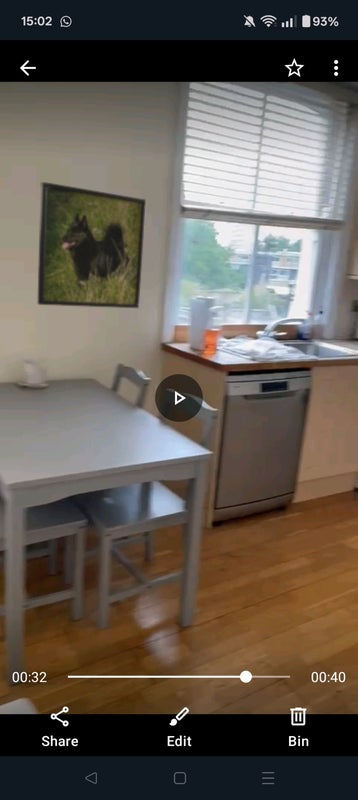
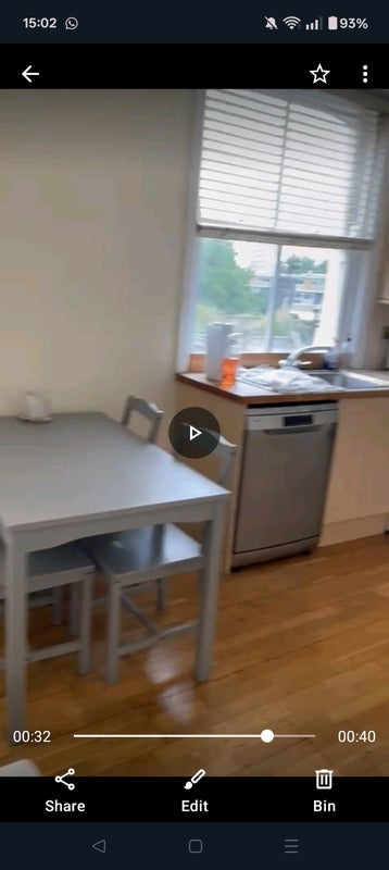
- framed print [37,181,147,309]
